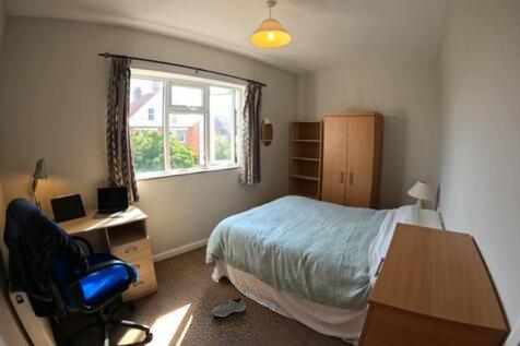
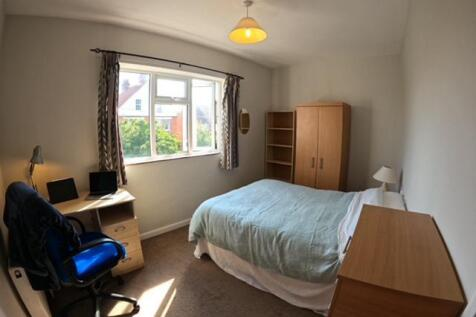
- sneaker [211,296,247,318]
